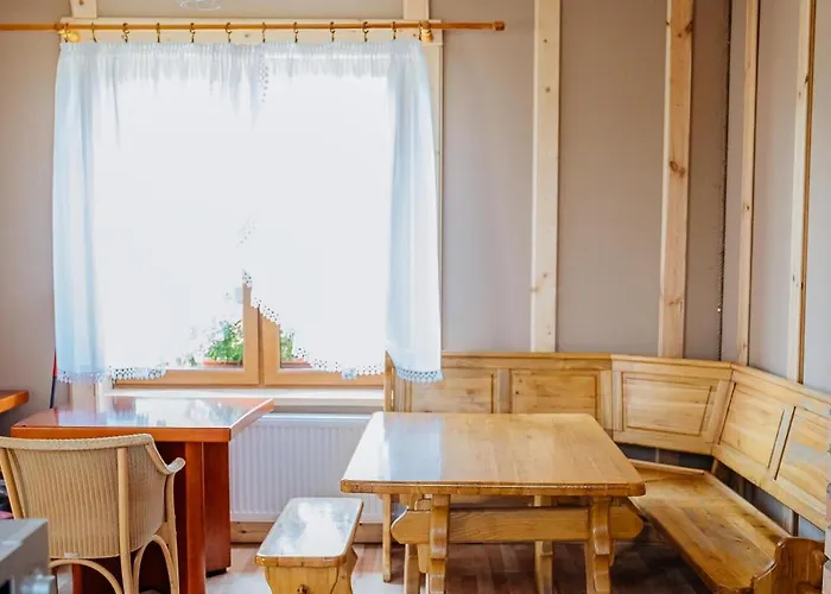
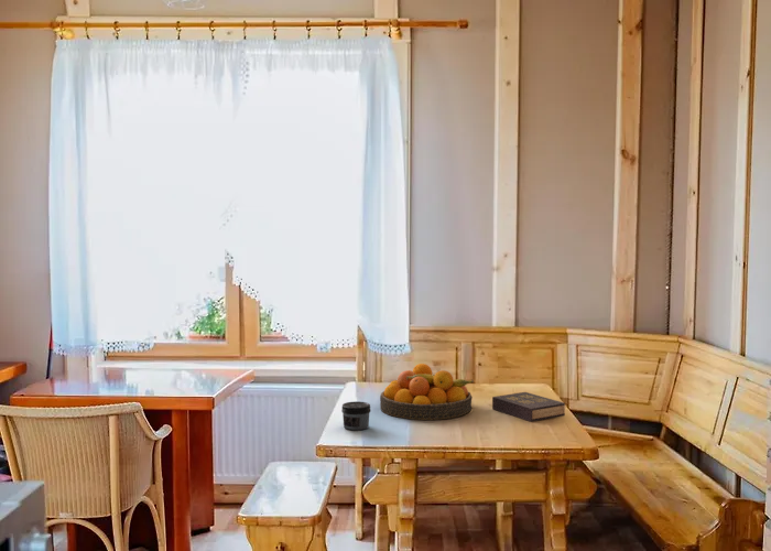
+ hardback book [491,391,566,423]
+ fruit bowl [379,363,475,421]
+ jar [340,400,372,431]
